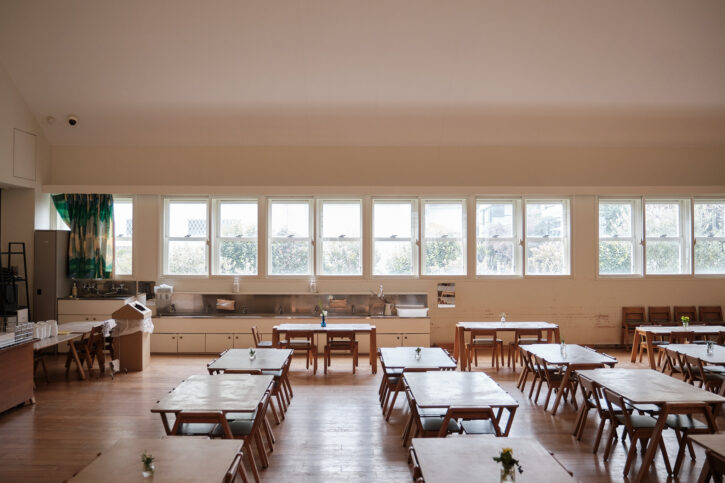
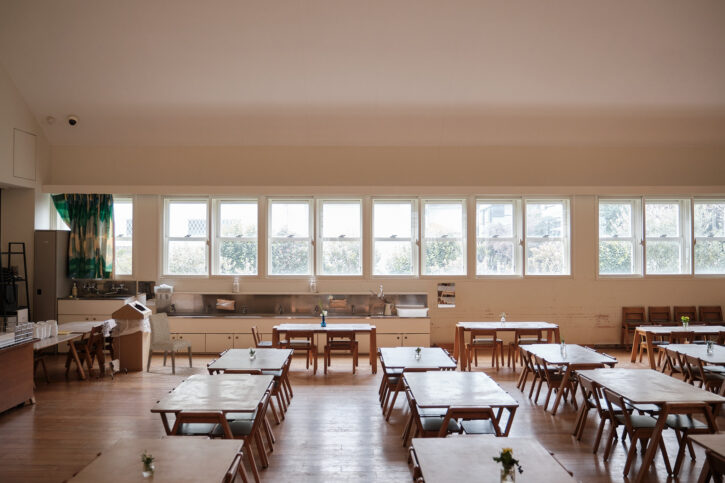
+ chair [145,312,193,375]
